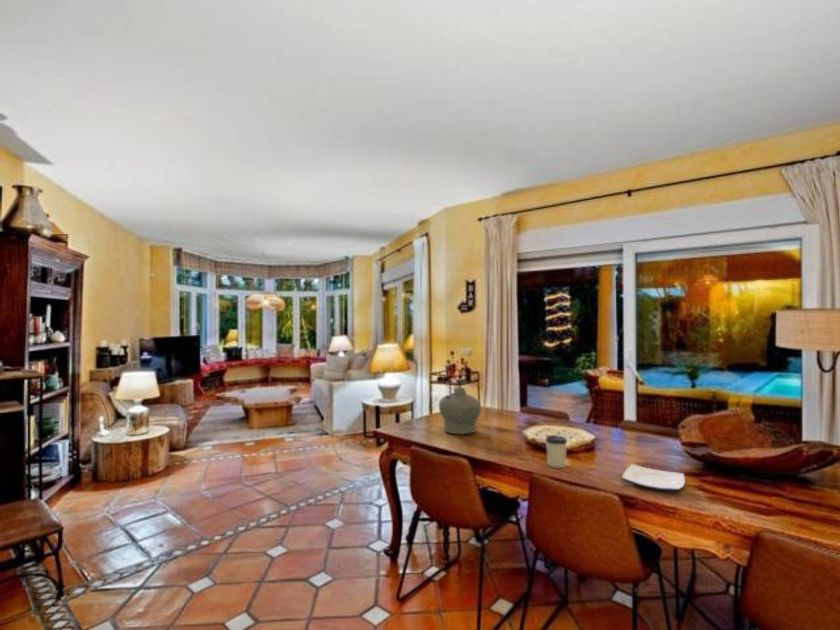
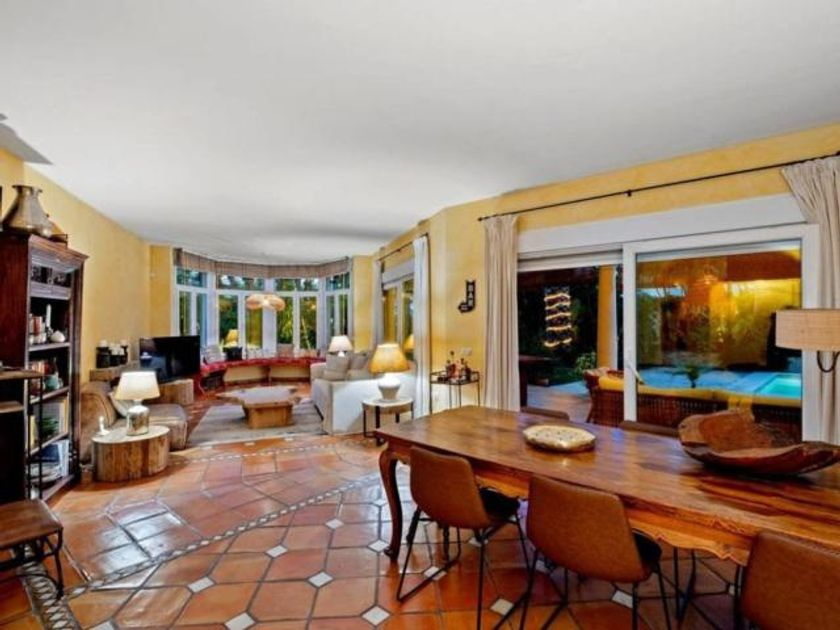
- cup [544,434,568,469]
- plate [621,463,686,492]
- jar [438,386,482,435]
